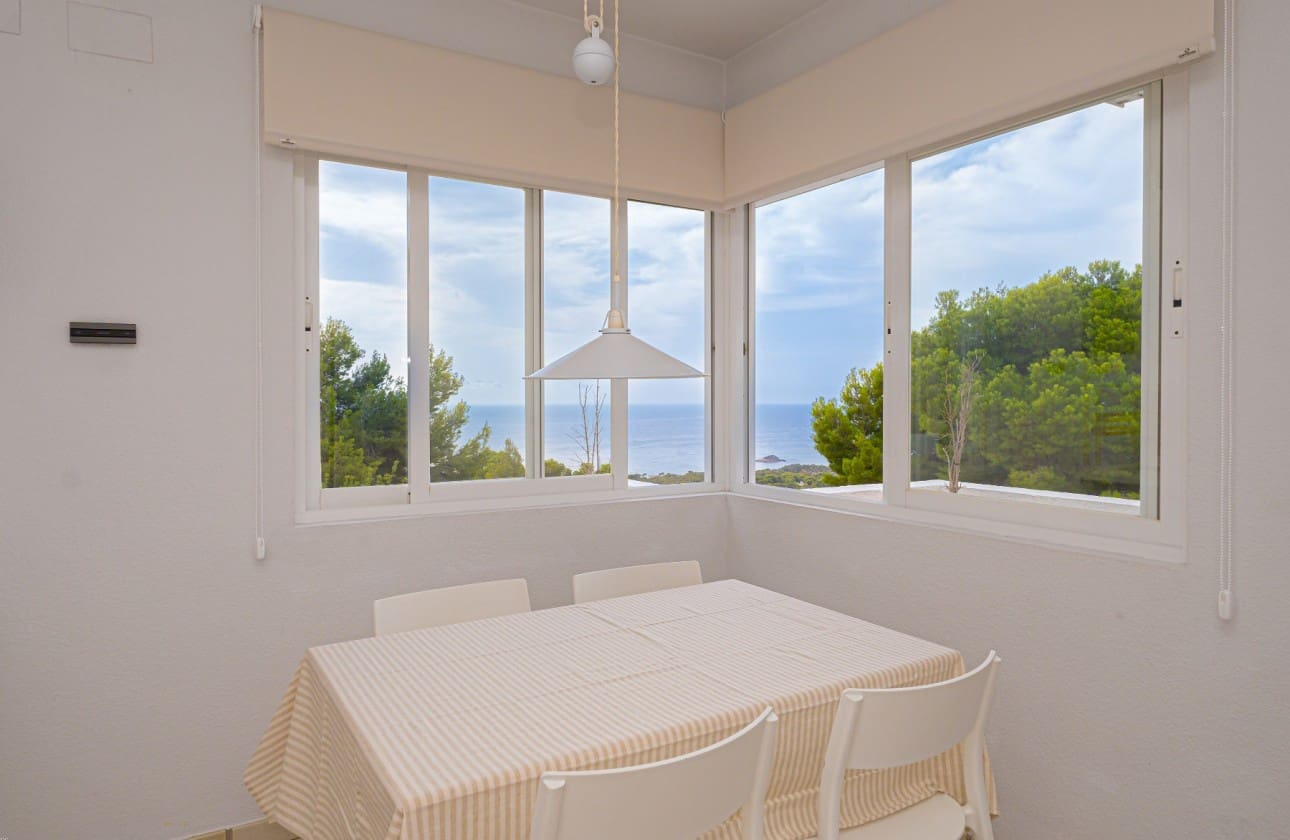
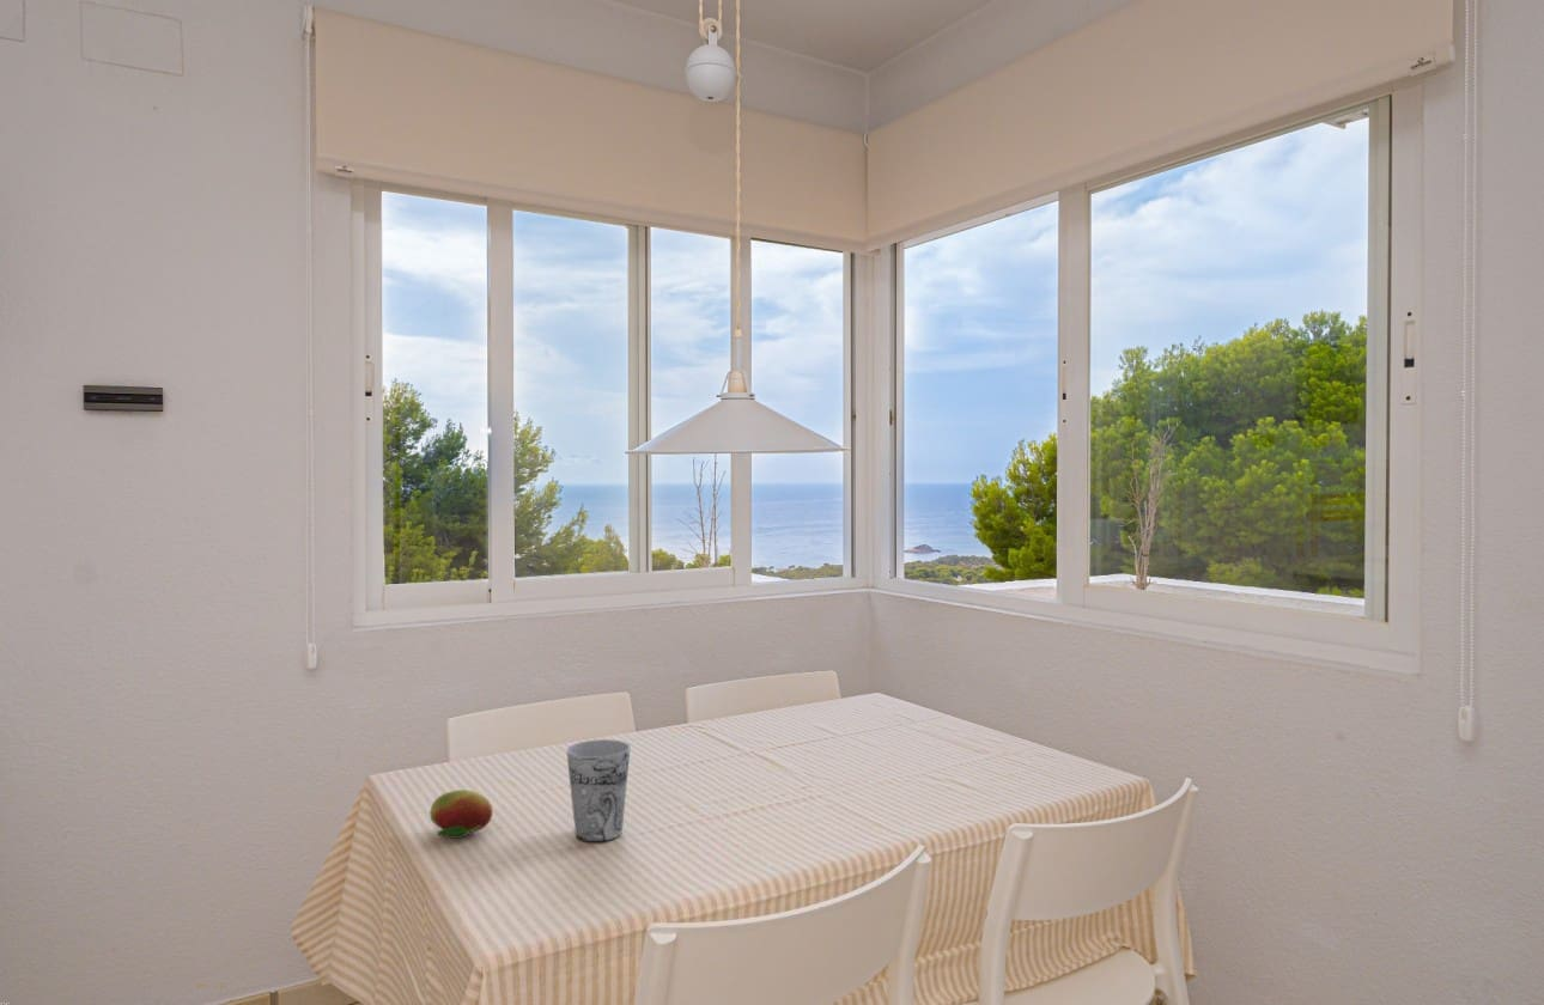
+ cup [565,738,632,843]
+ fruit [428,788,494,840]
